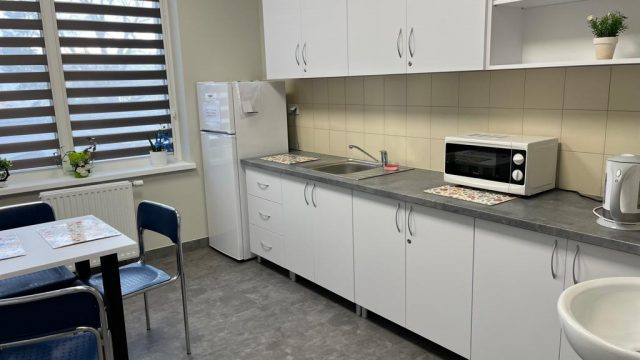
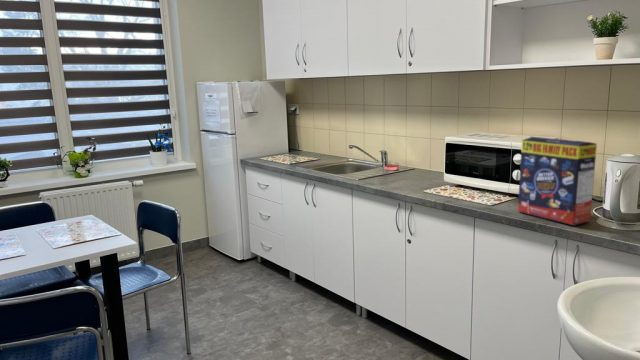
+ cereal box [517,136,598,227]
